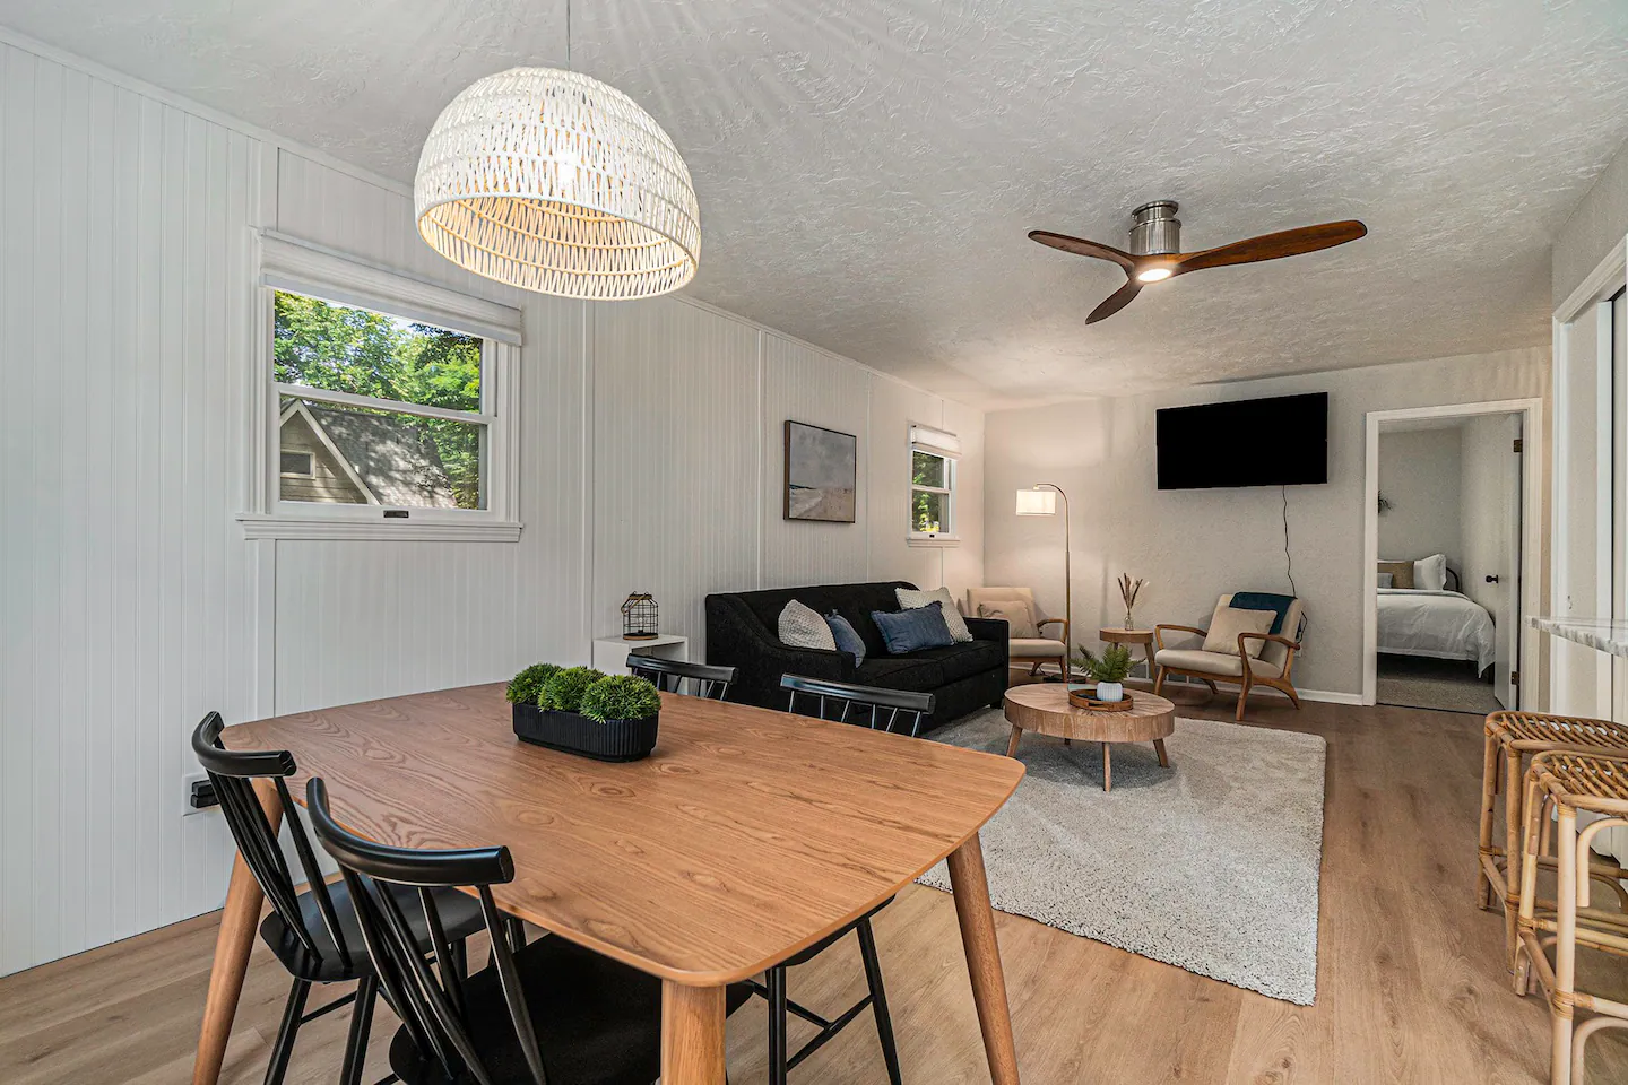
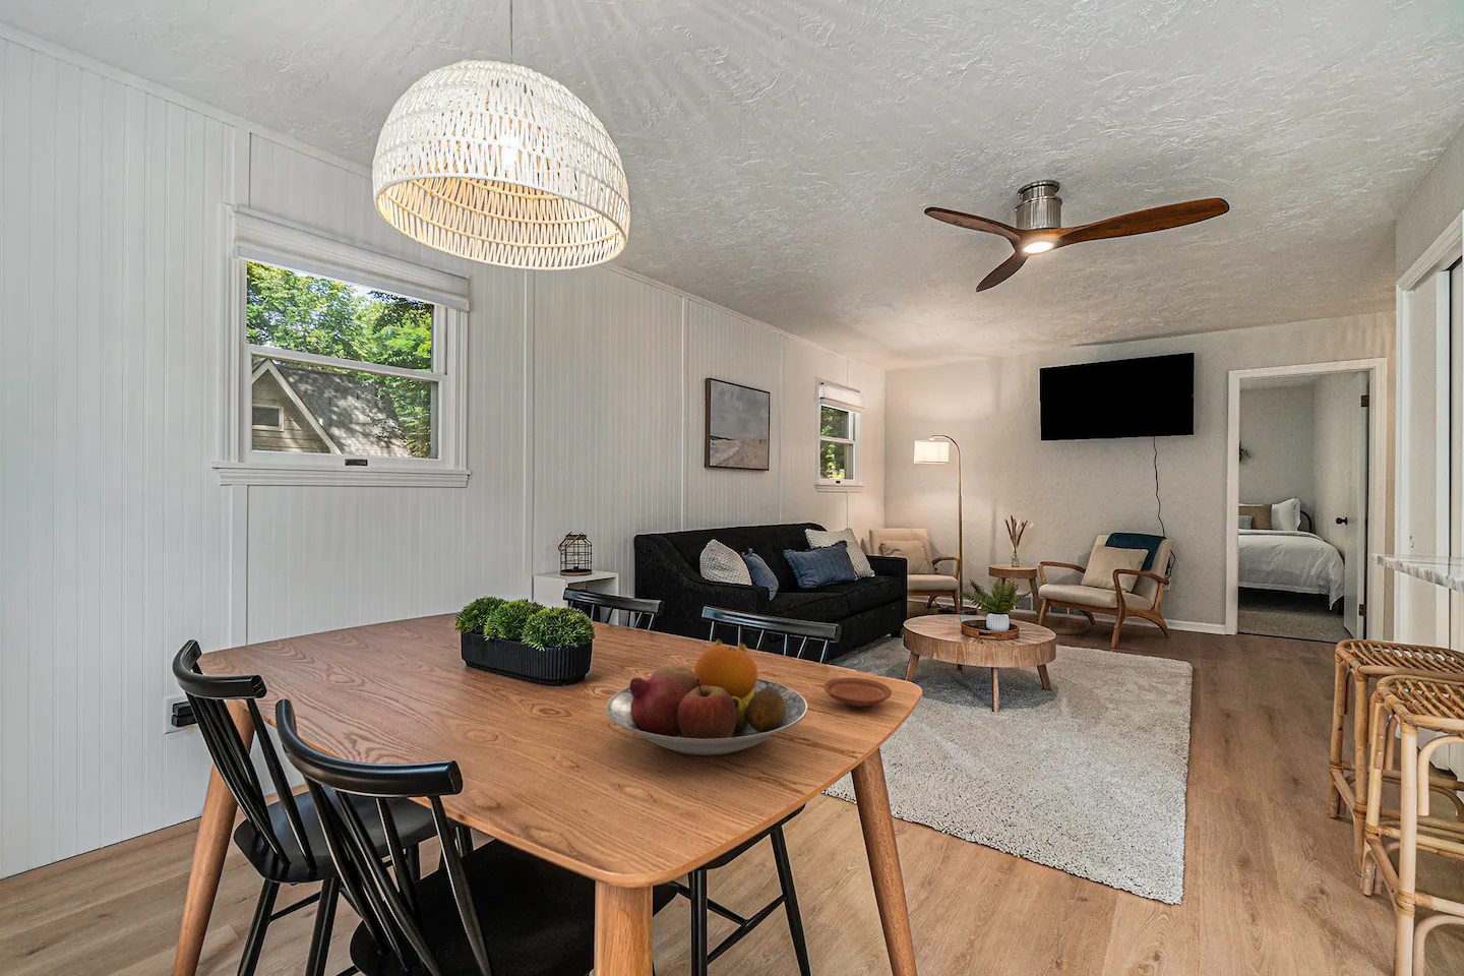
+ fruit bowl [605,637,808,756]
+ plate [823,678,892,708]
